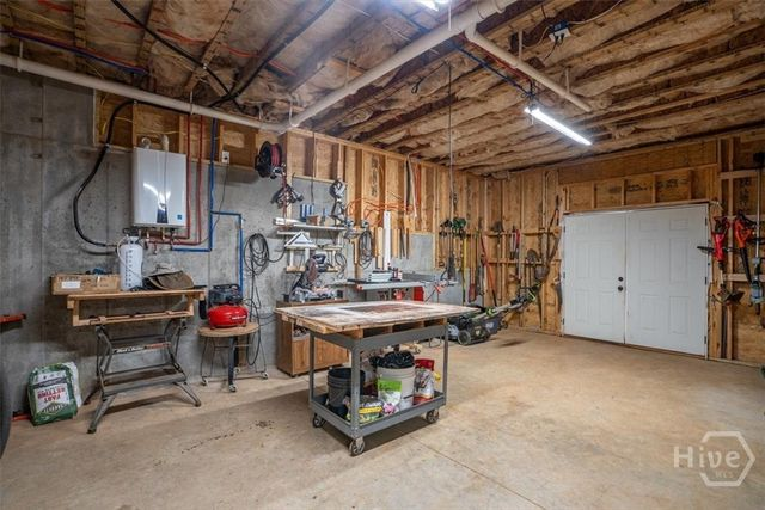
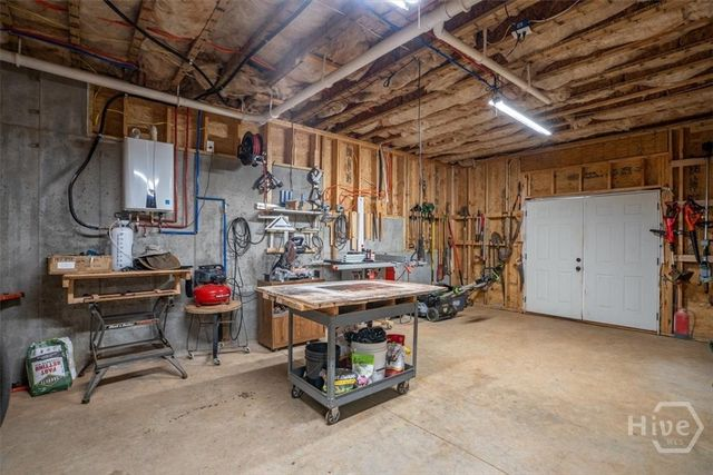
+ fire extinguisher [671,304,697,340]
